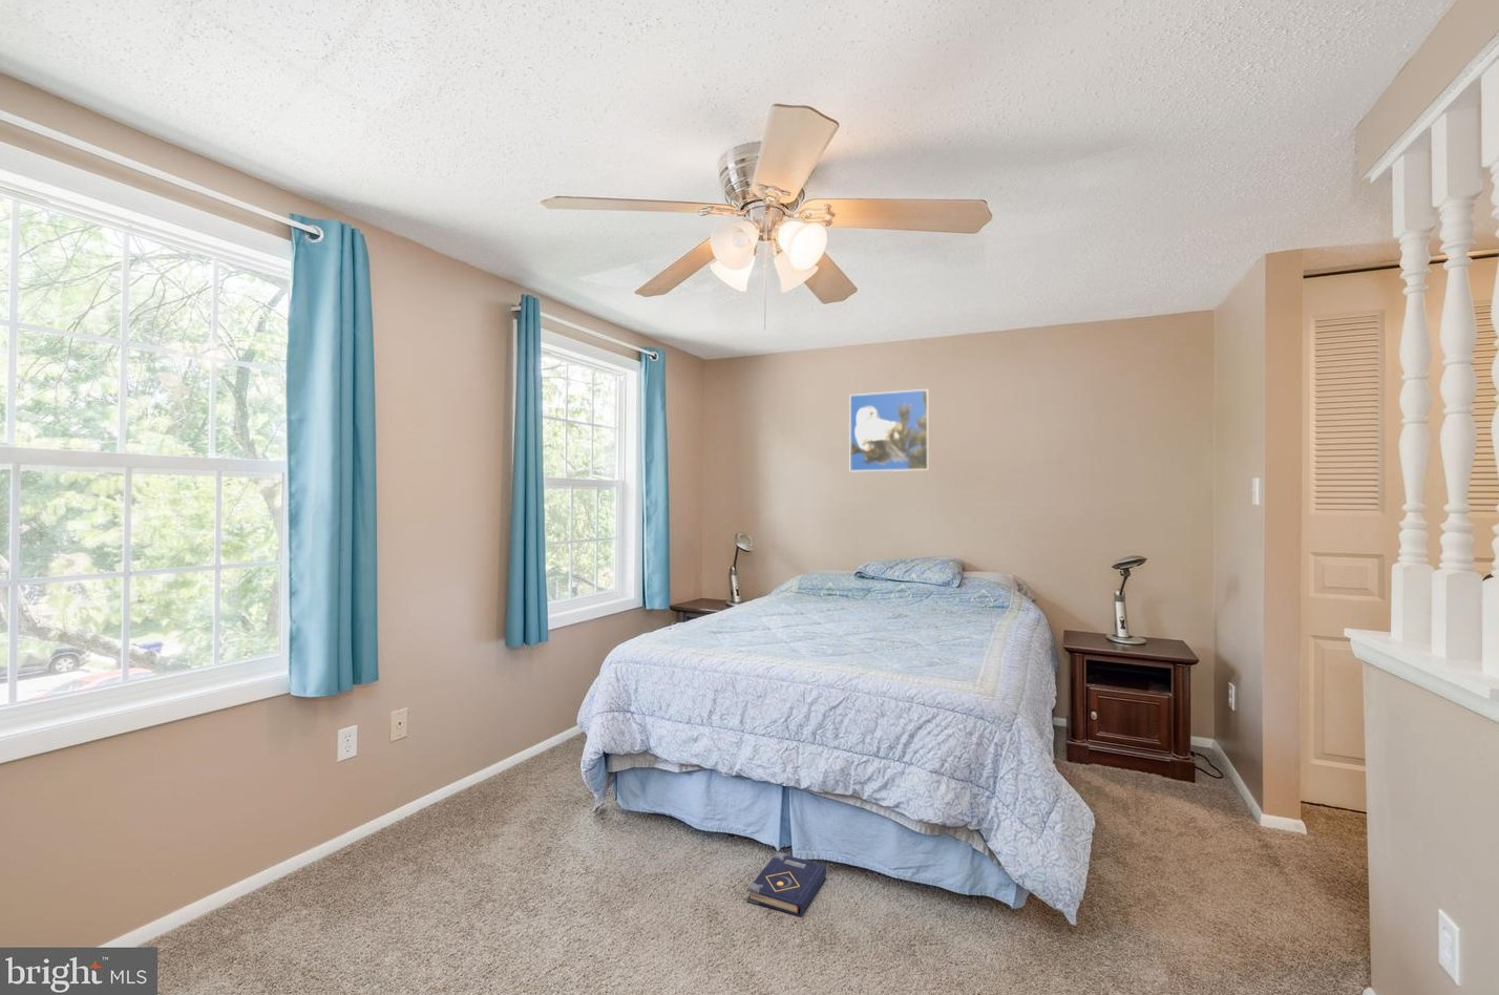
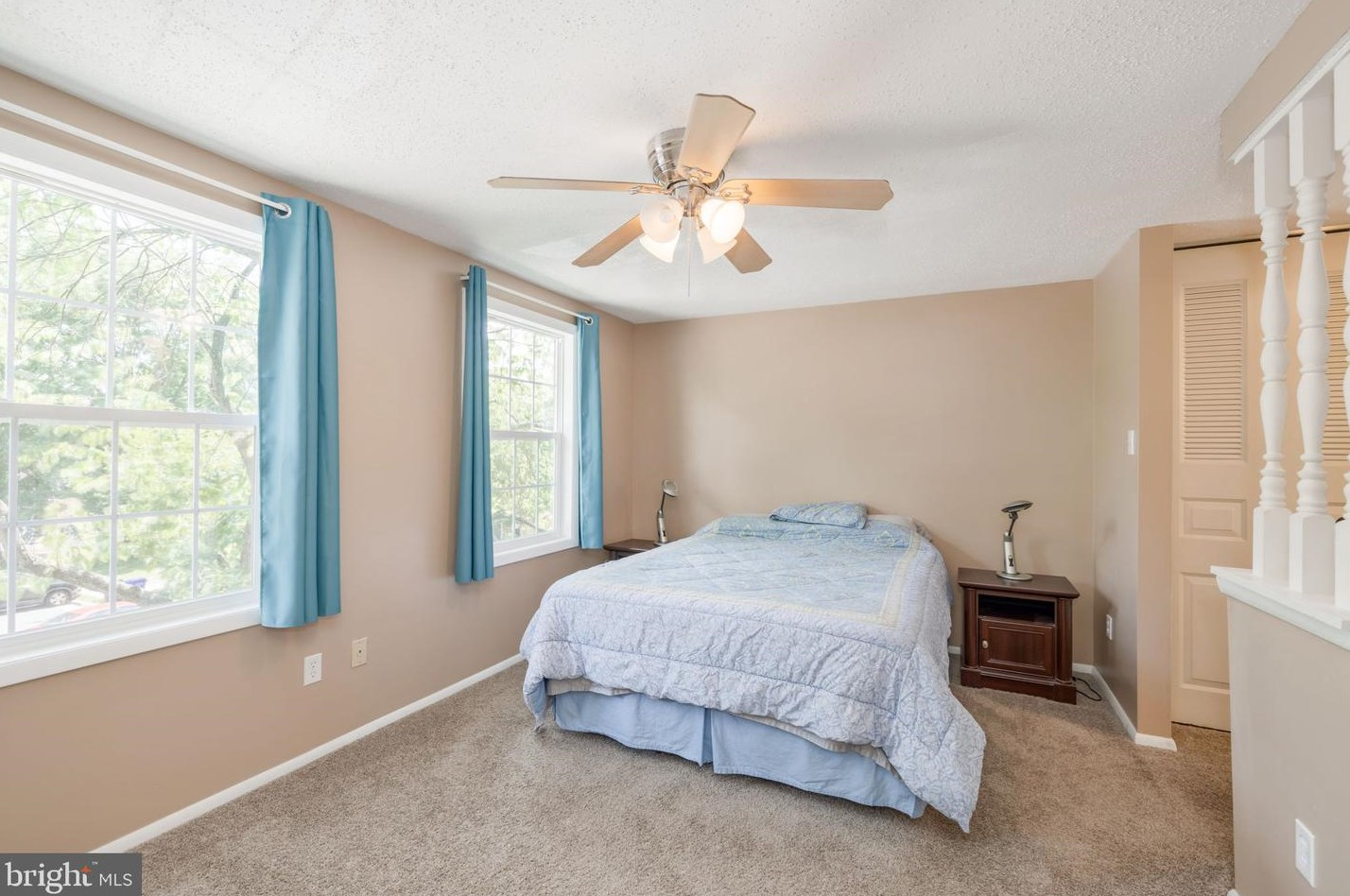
- book [745,852,827,918]
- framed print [848,389,930,472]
